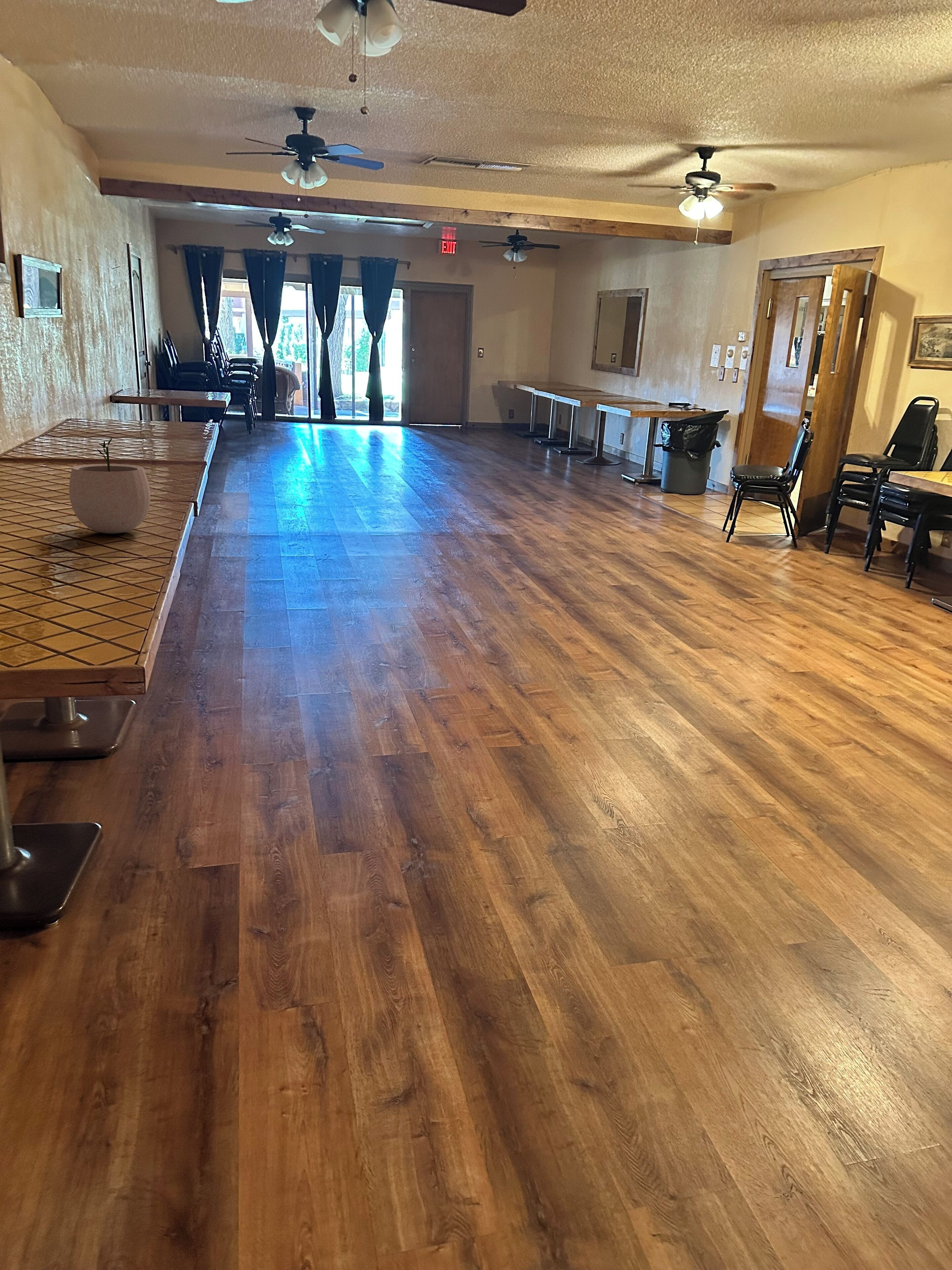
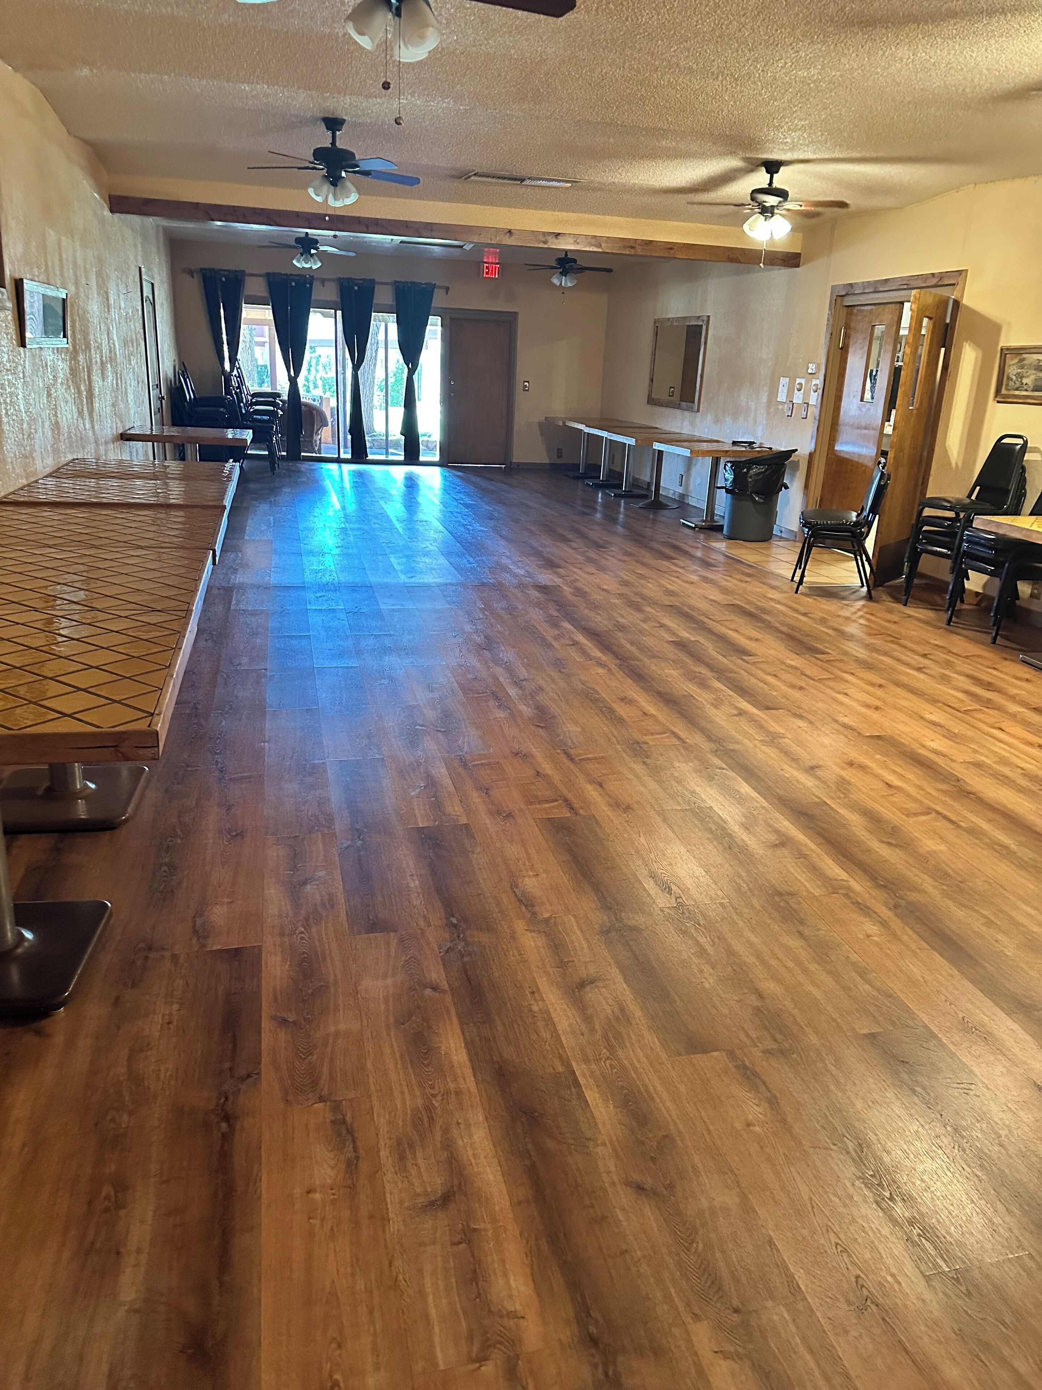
- plant pot [69,438,151,534]
